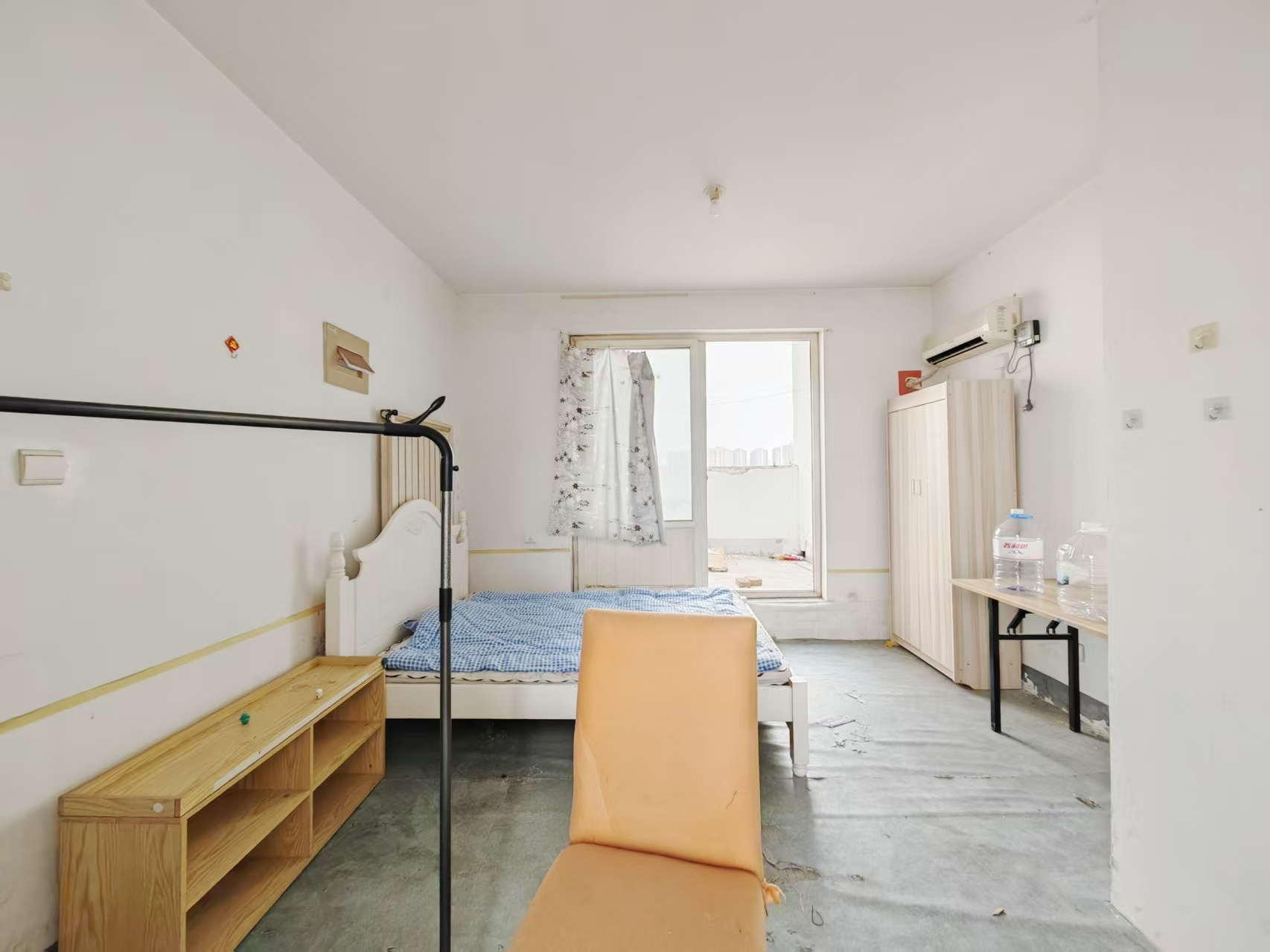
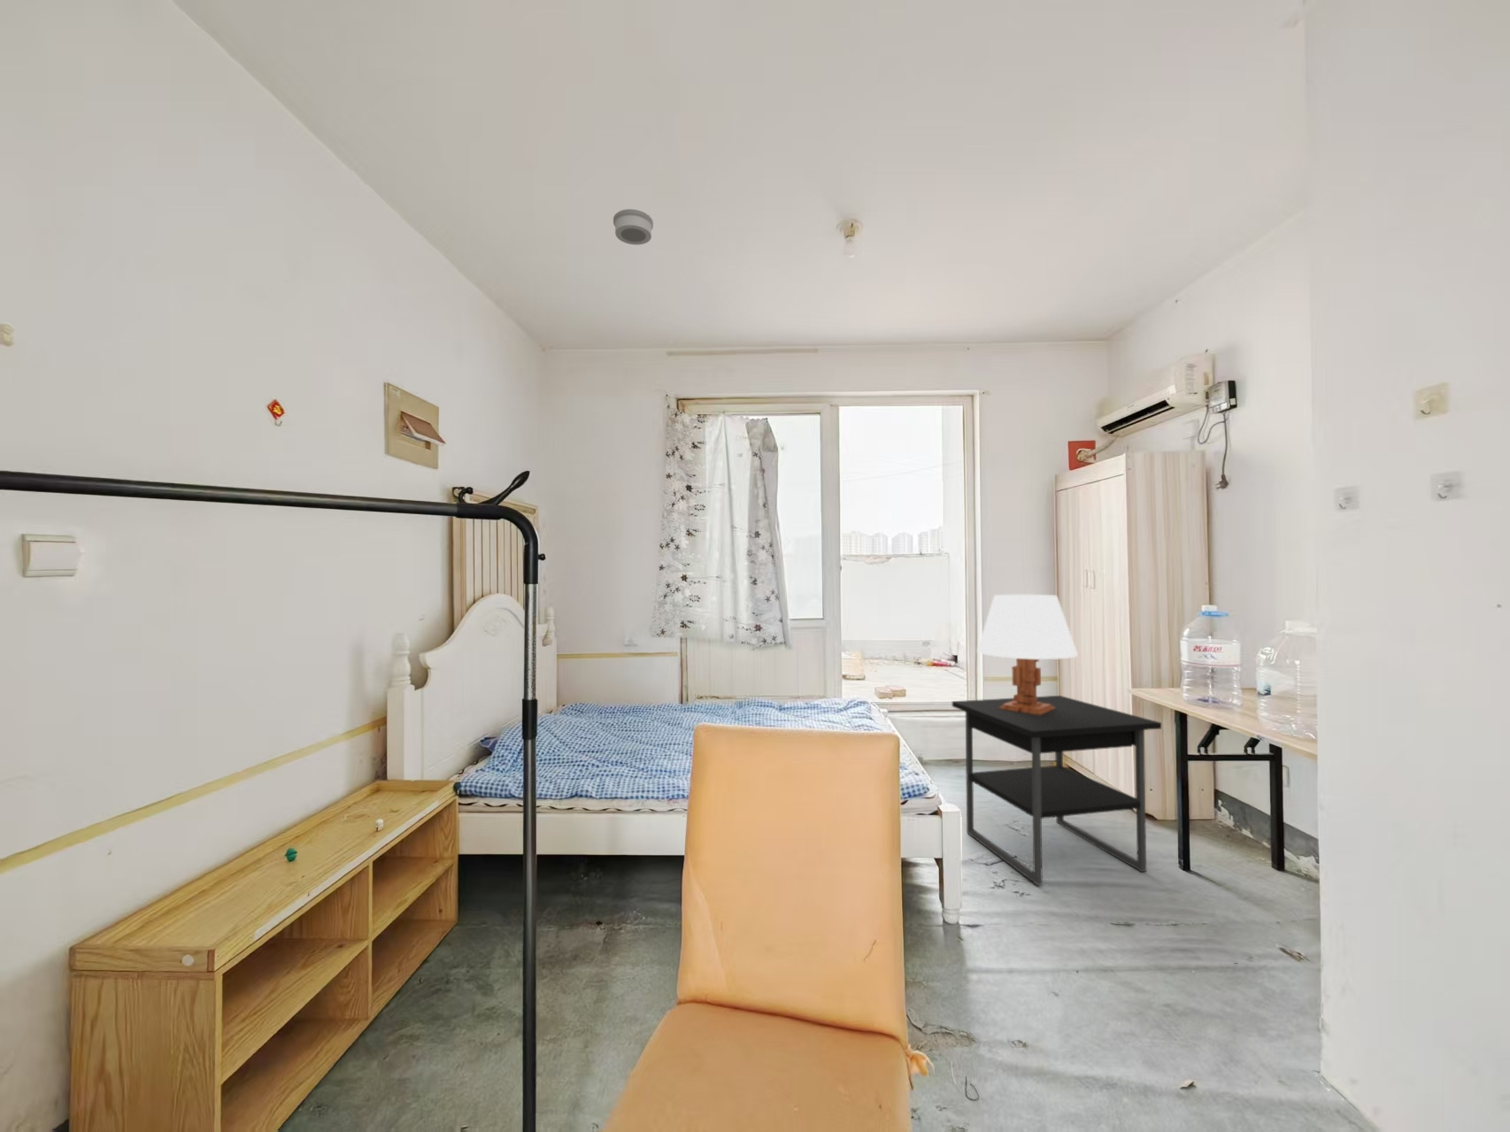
+ smoke detector [612,208,654,246]
+ table lamp [976,593,1078,715]
+ nightstand [951,694,1162,886]
